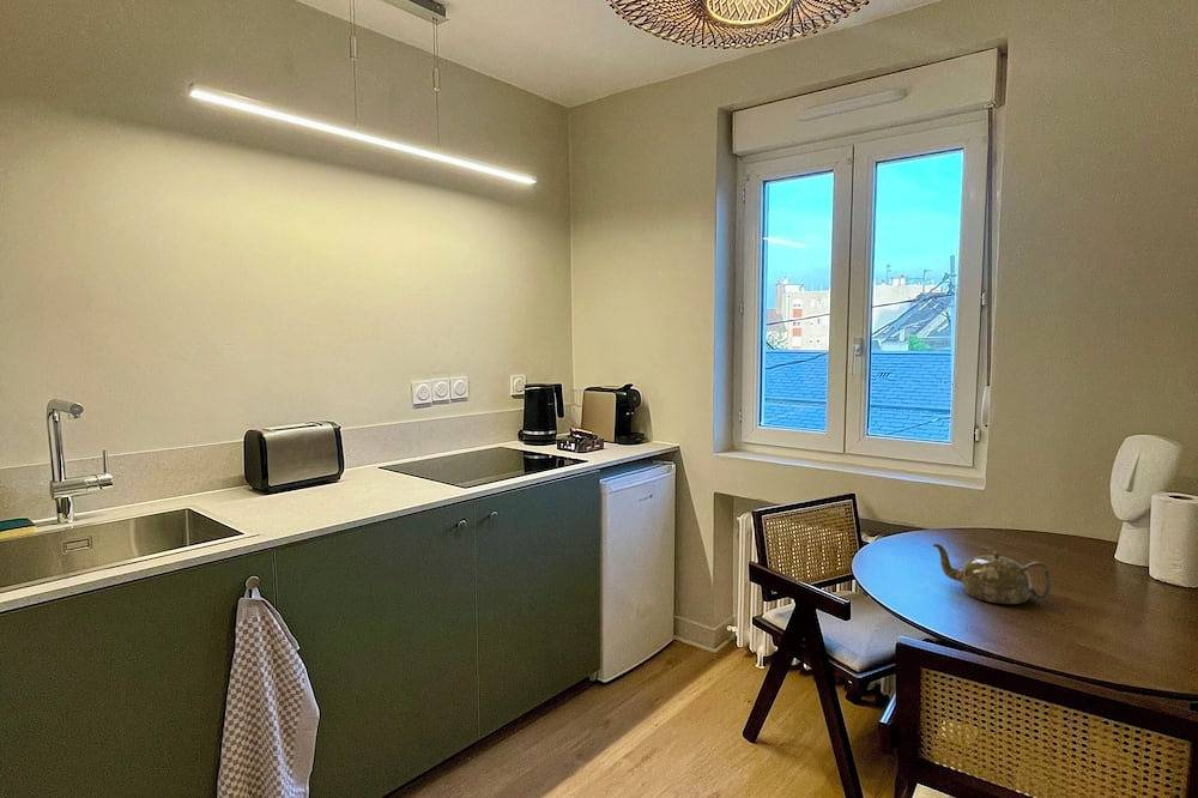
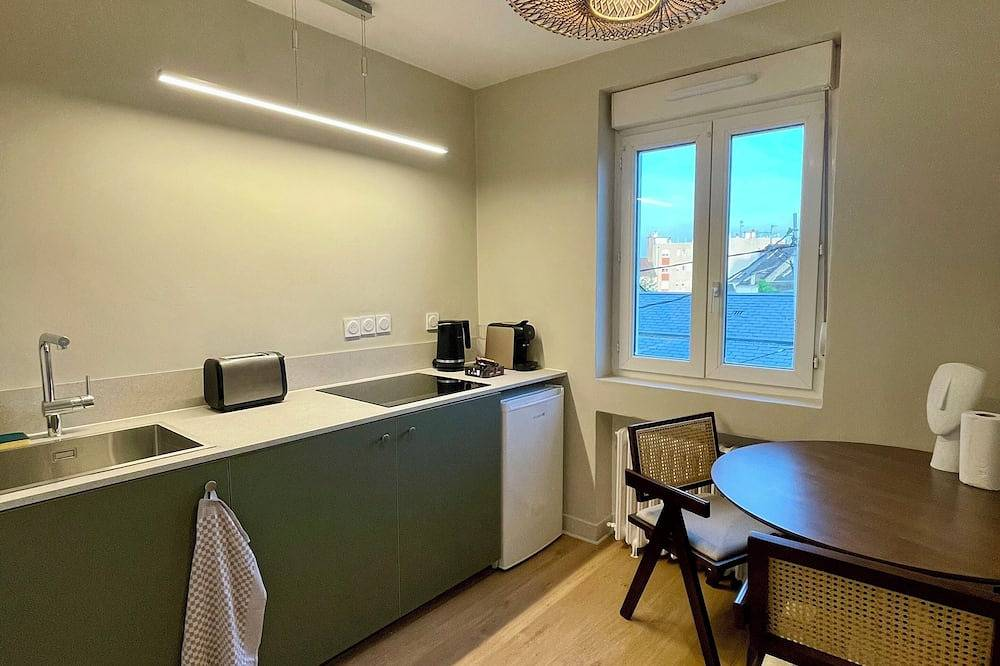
- teapot [932,543,1052,605]
